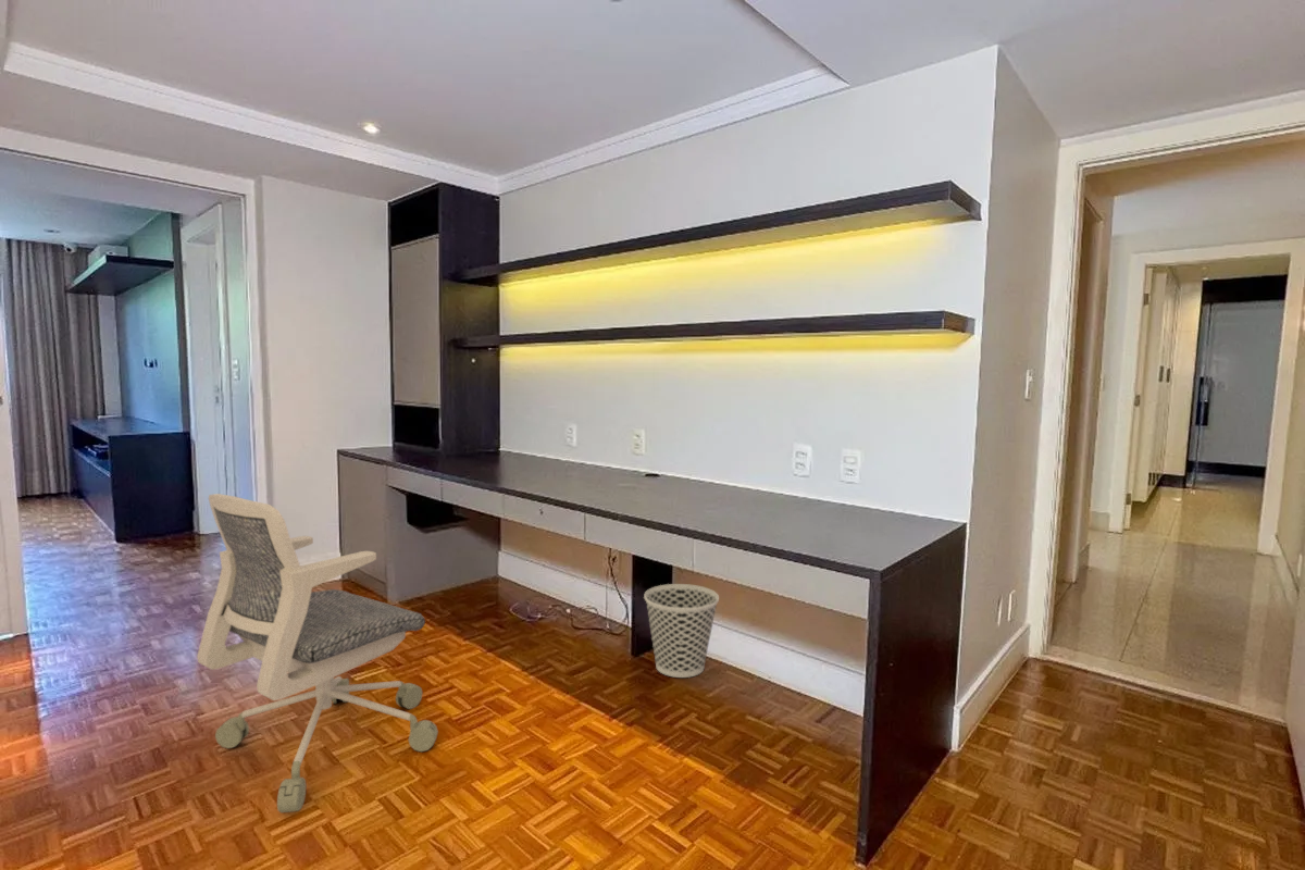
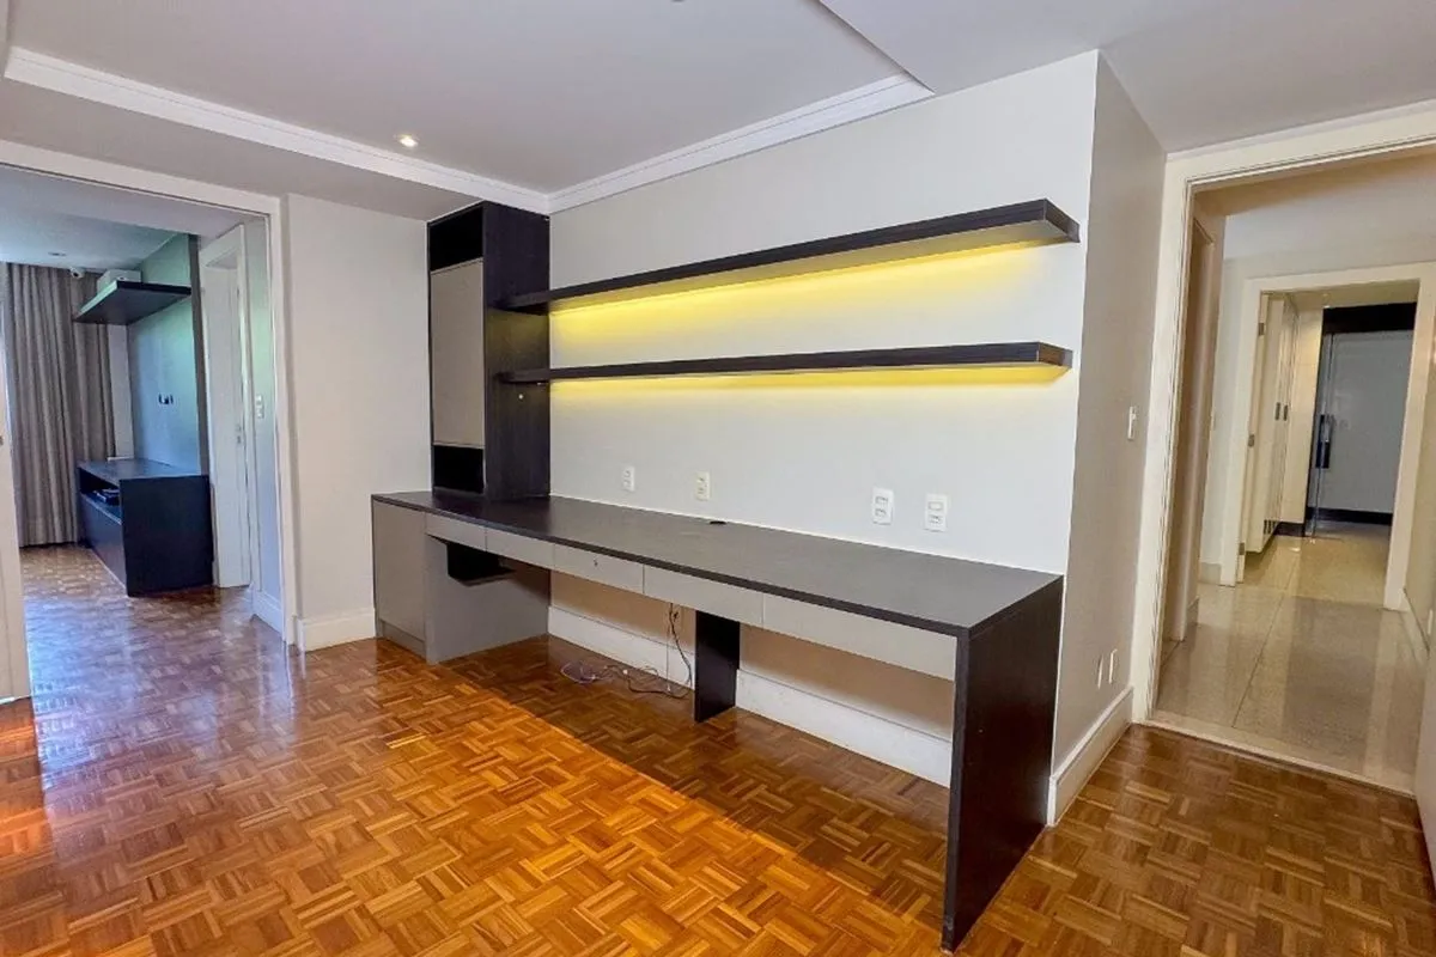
- wastebasket [643,583,720,679]
- office chair [196,493,439,813]
